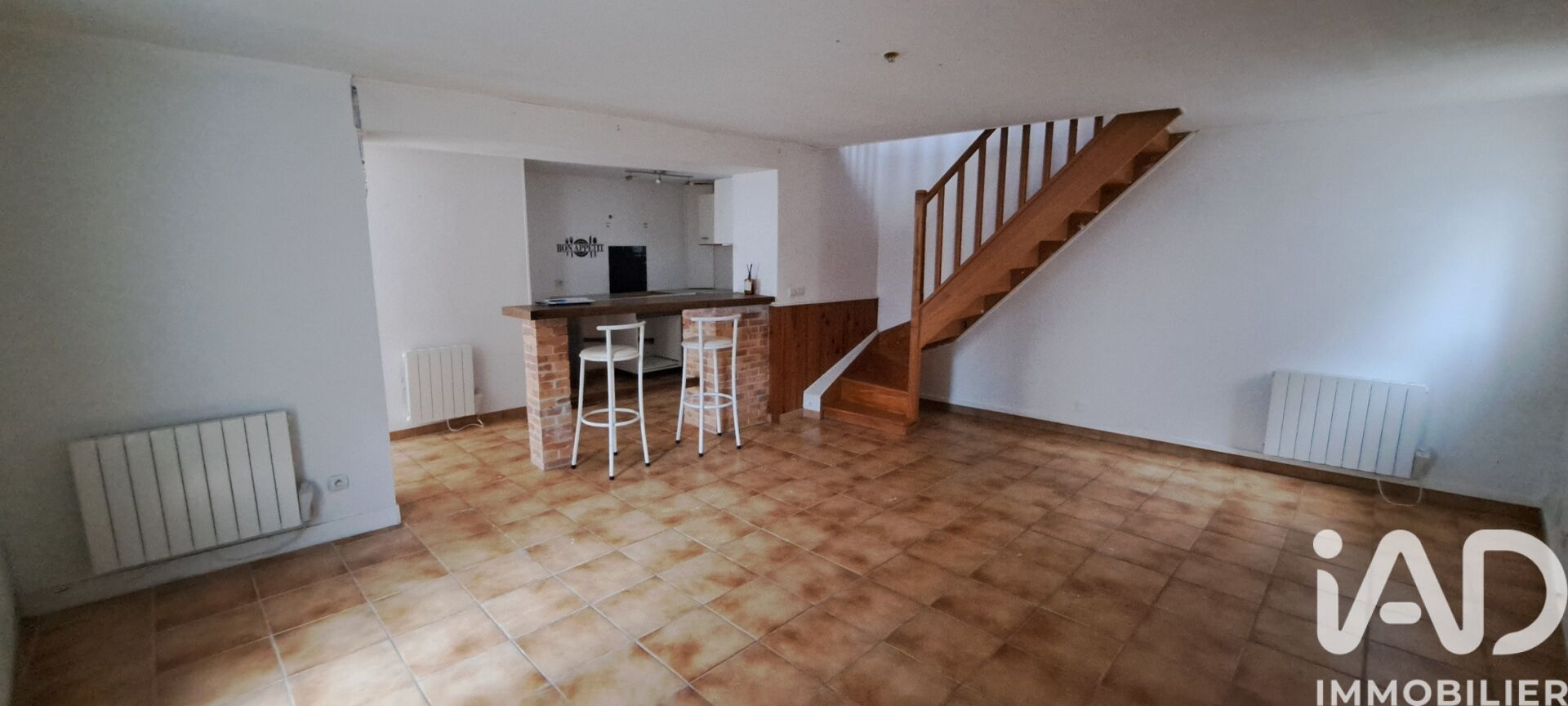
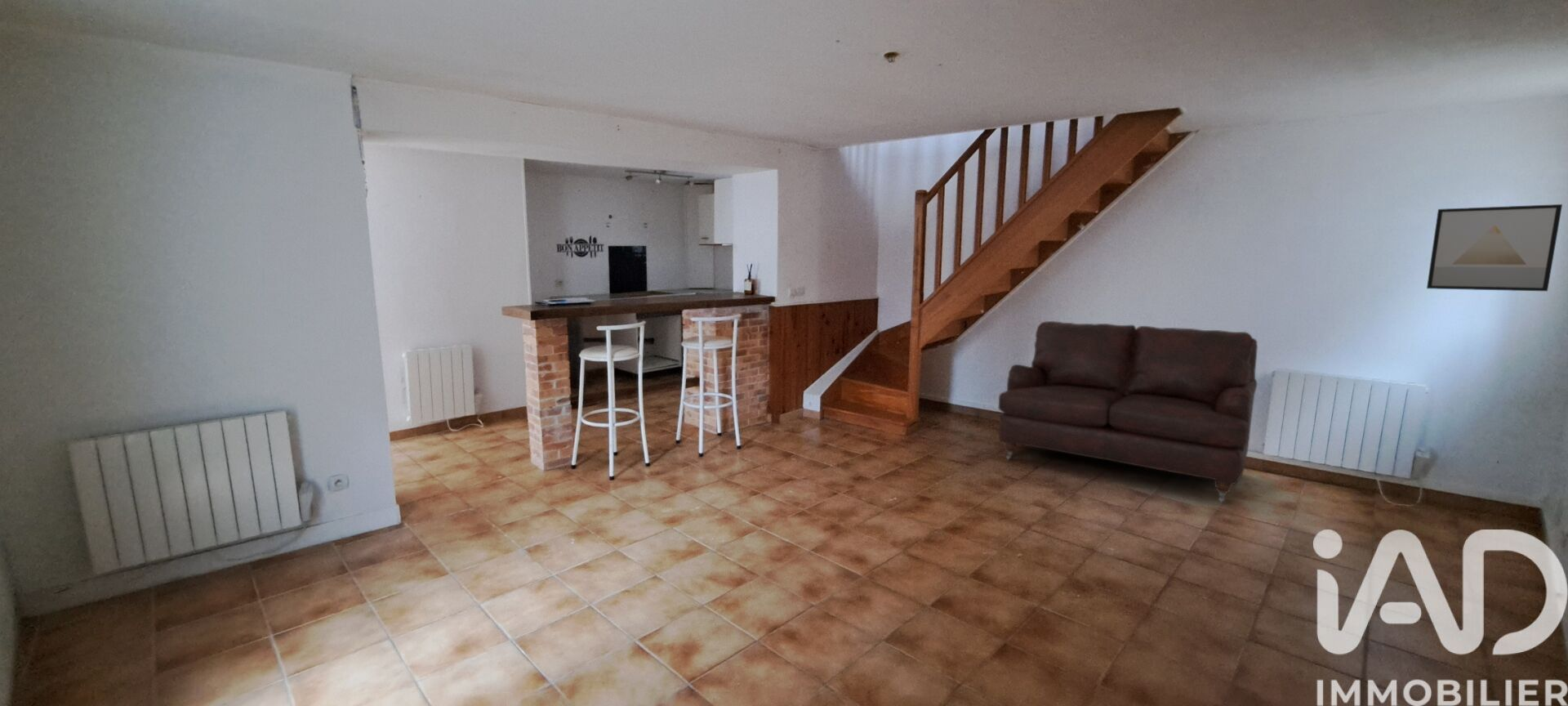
+ sofa [998,320,1258,503]
+ wall art [1426,203,1563,292]
